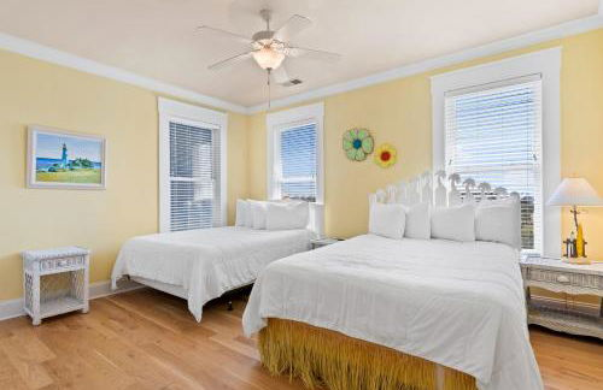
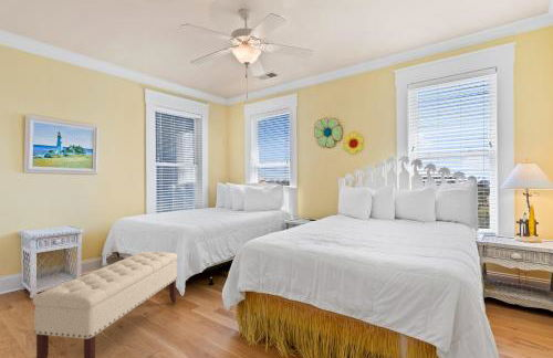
+ bench [32,251,179,358]
